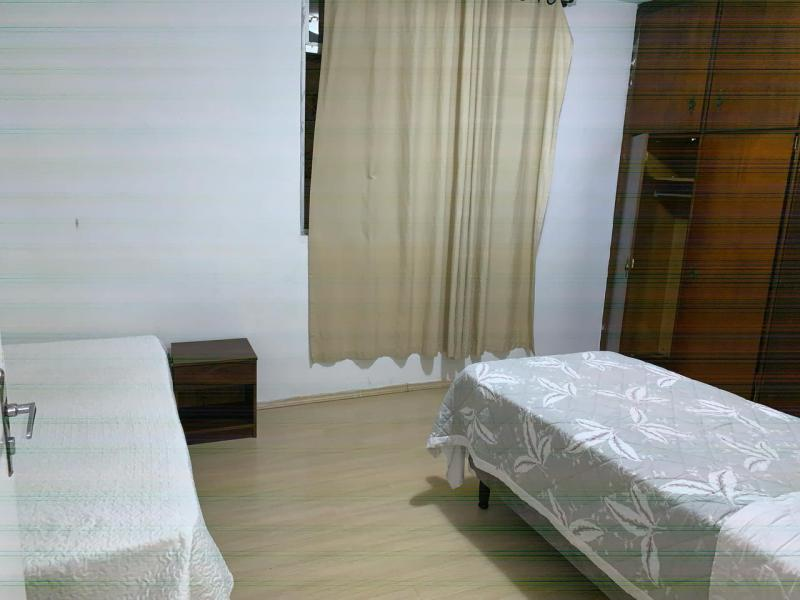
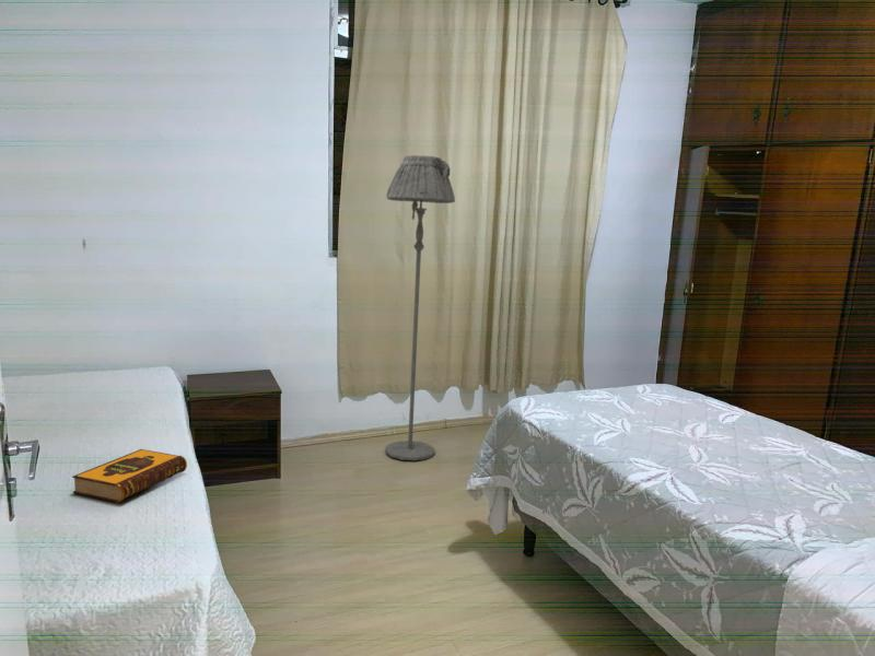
+ floor lamp [384,154,456,461]
+ hardback book [71,448,188,504]
